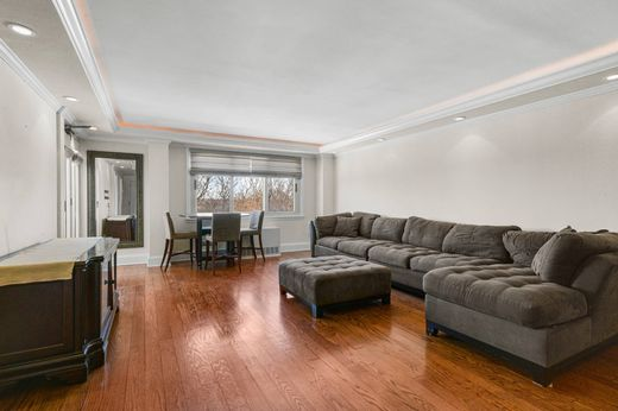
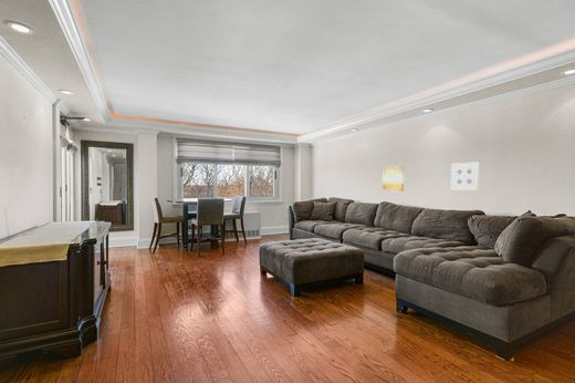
+ wall art [450,161,481,192]
+ wall art [381,165,405,192]
